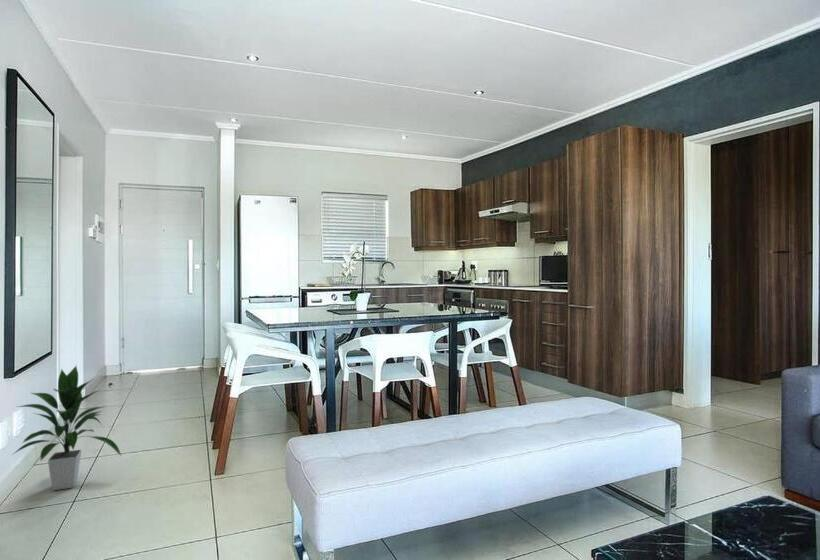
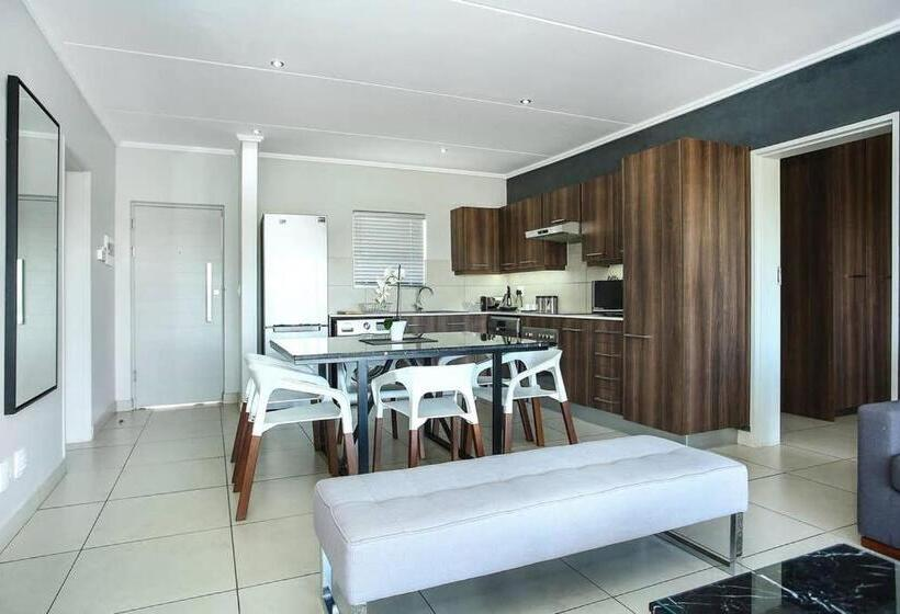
- indoor plant [11,365,123,491]
